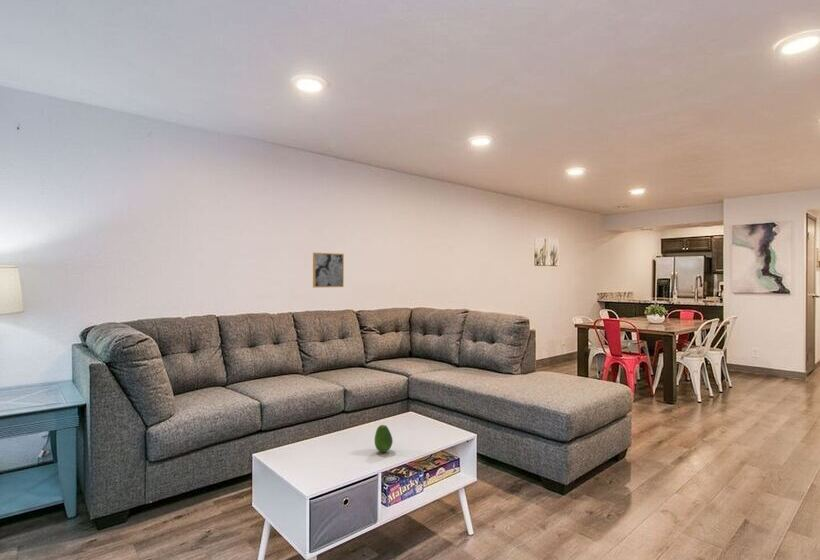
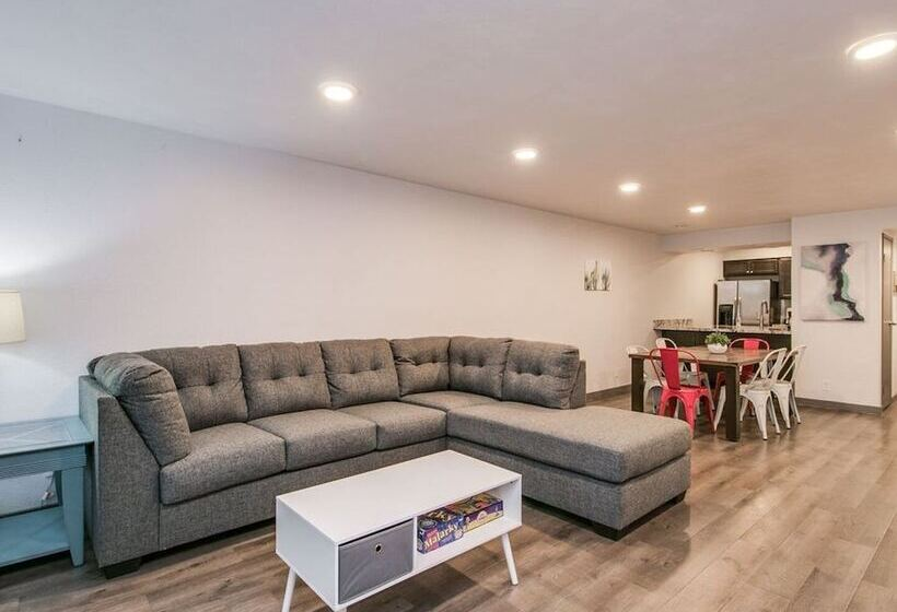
- fruit [374,424,394,453]
- wall art [312,251,345,289]
